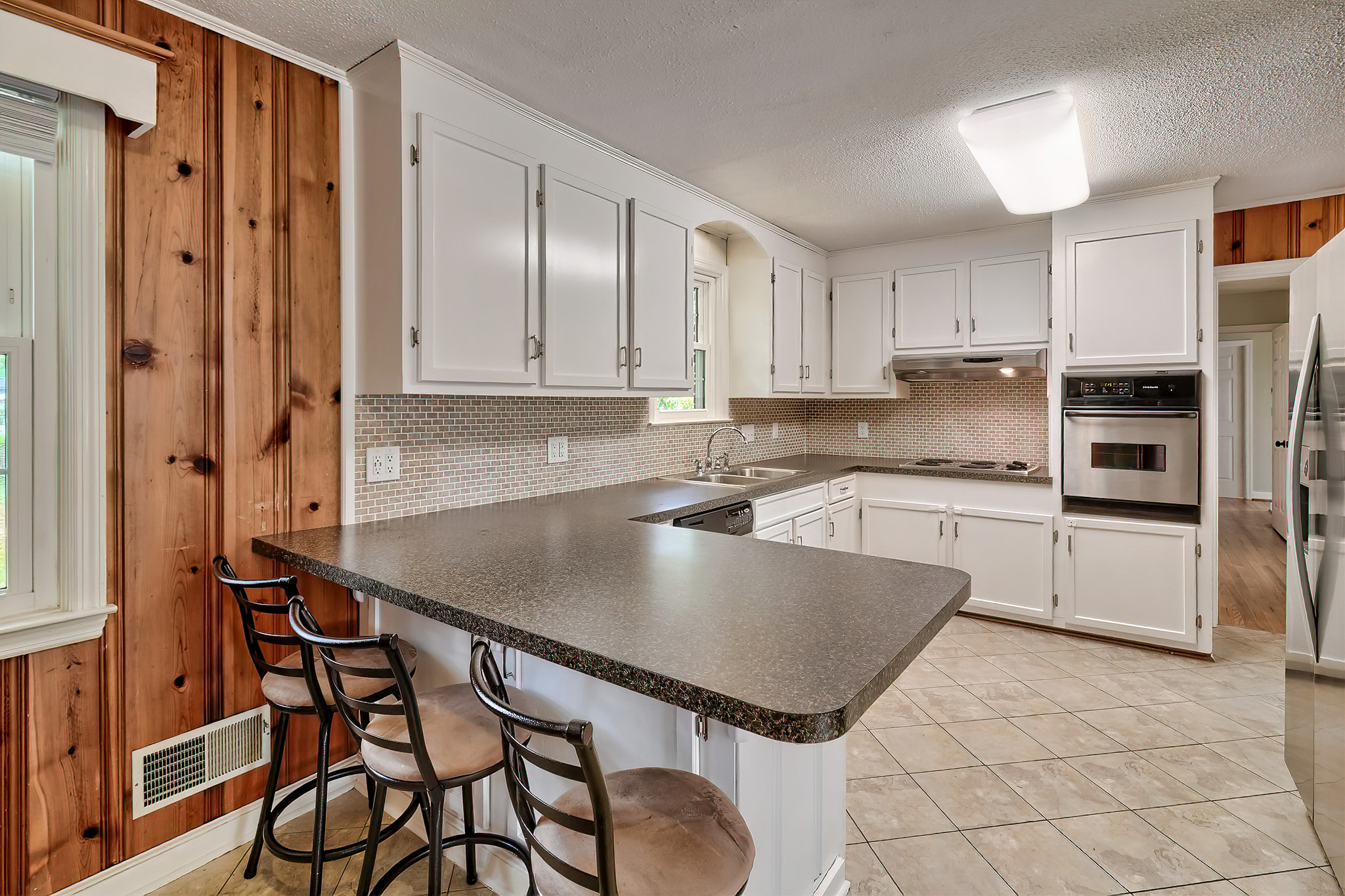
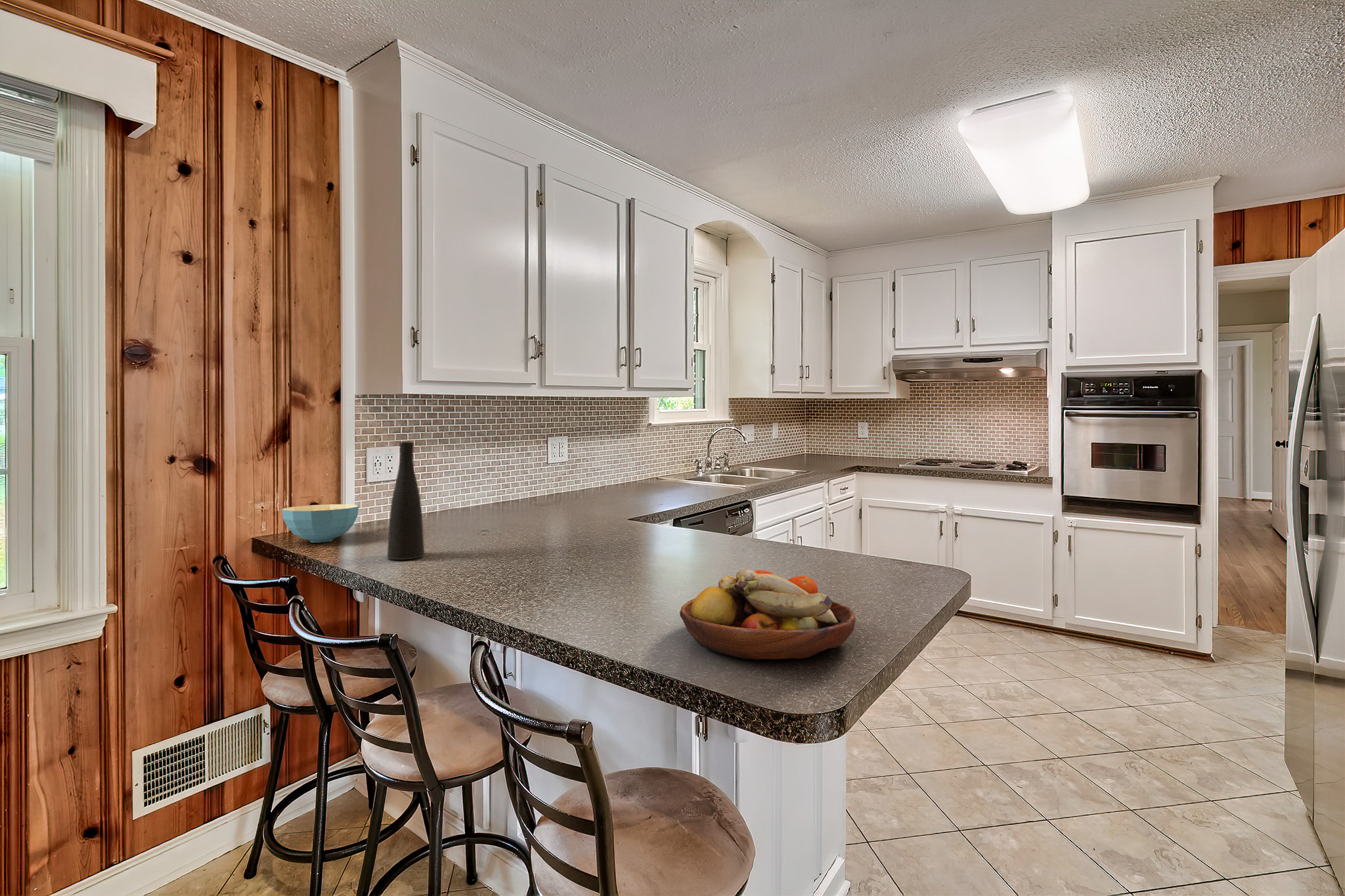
+ fruit bowl [679,568,856,660]
+ vase [386,441,426,561]
+ cereal bowl [281,503,359,543]
